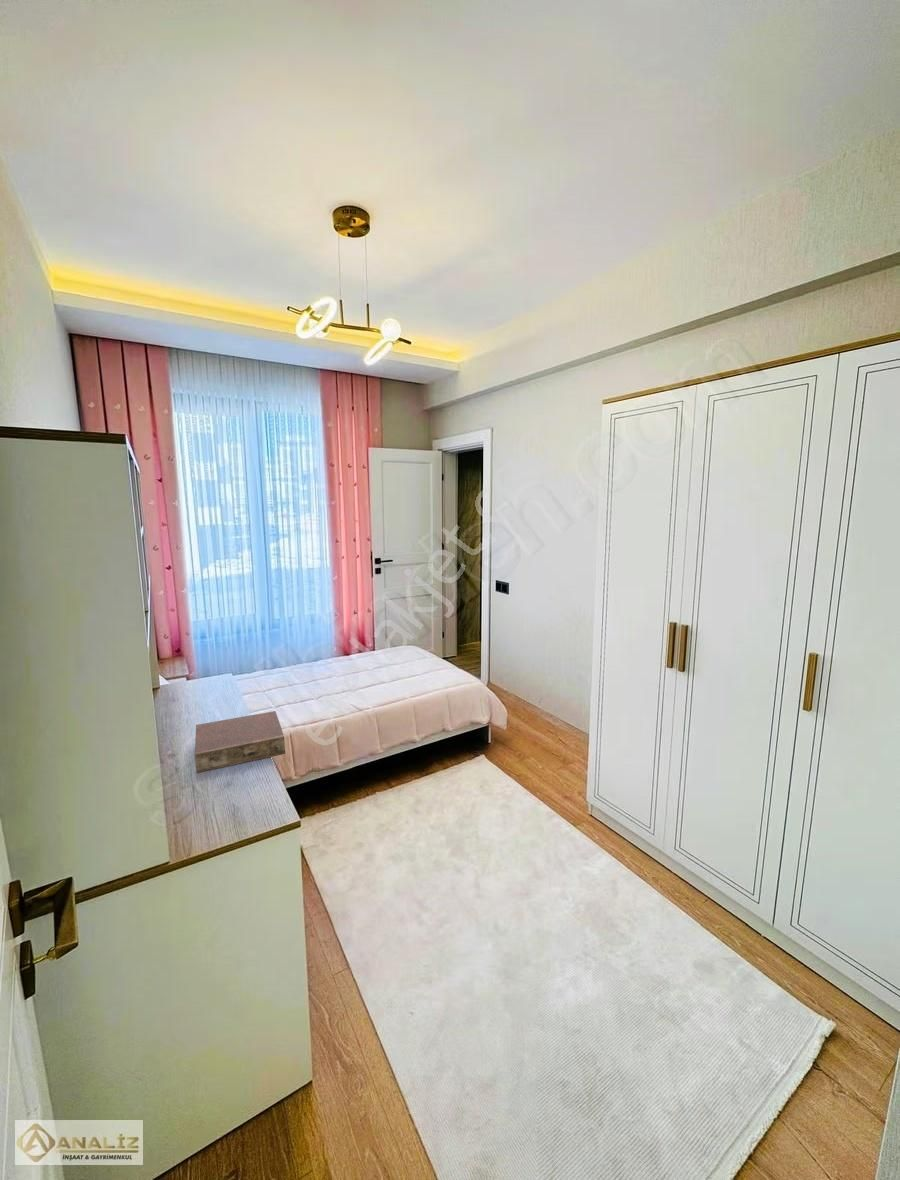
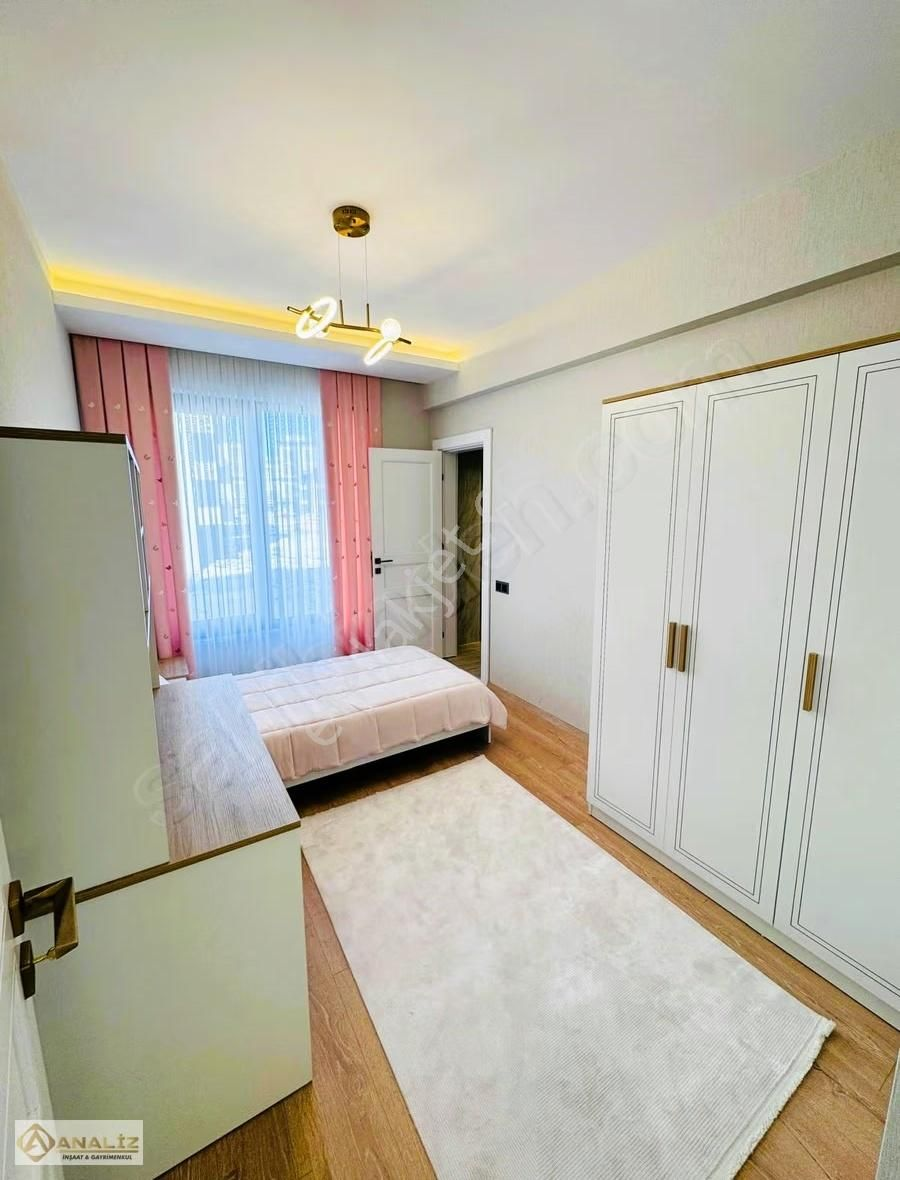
- book [194,710,286,774]
